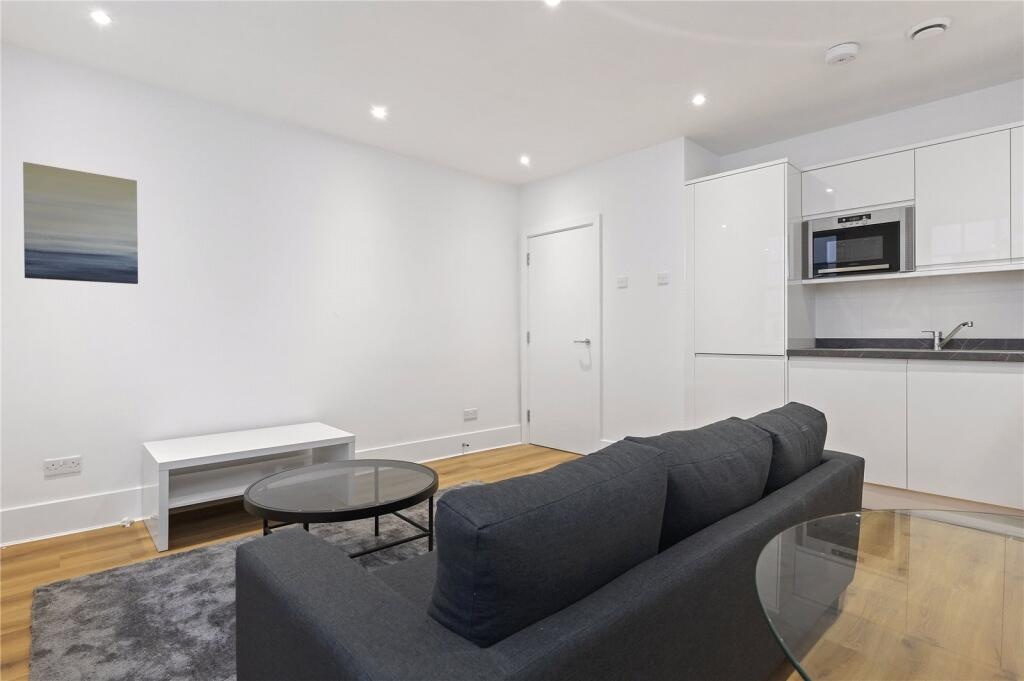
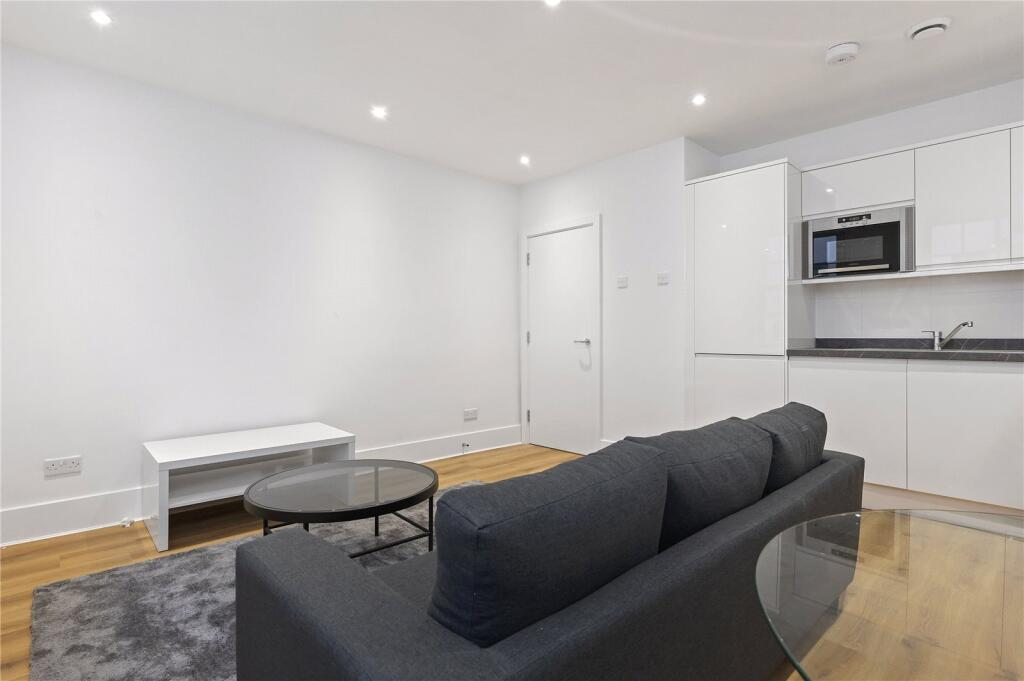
- wall art [22,161,139,285]
